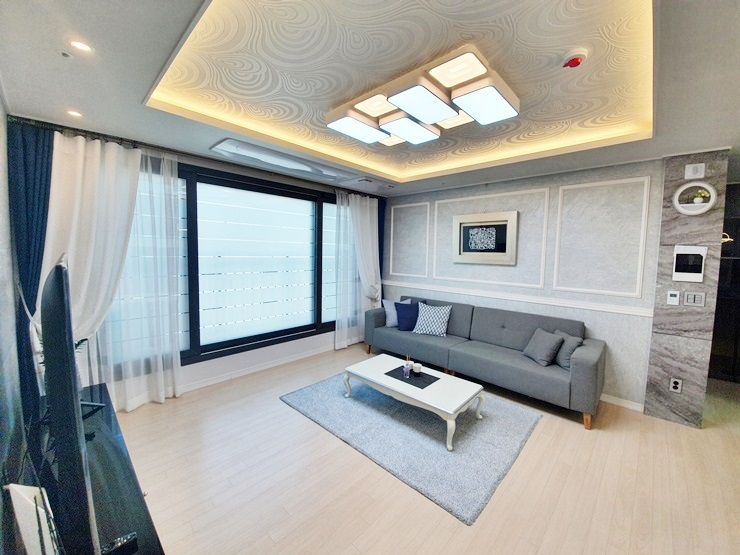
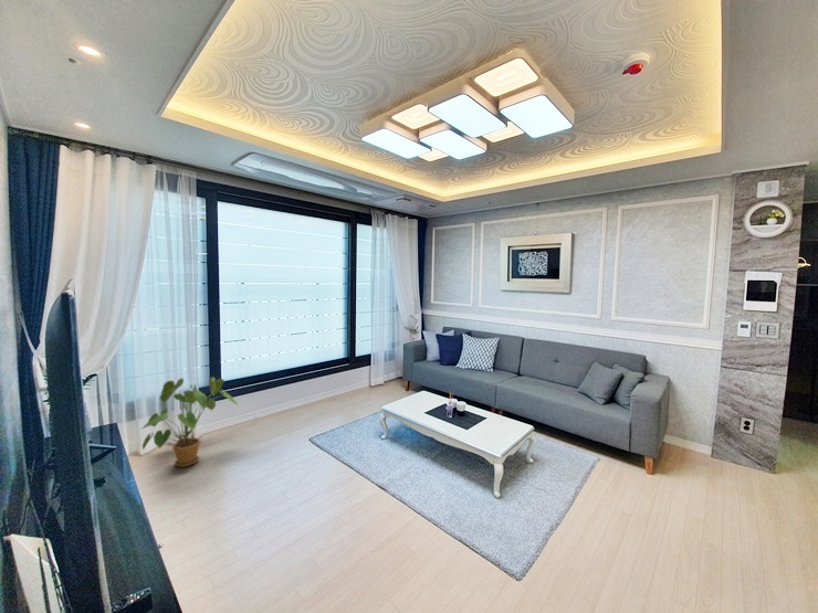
+ house plant [141,376,241,468]
